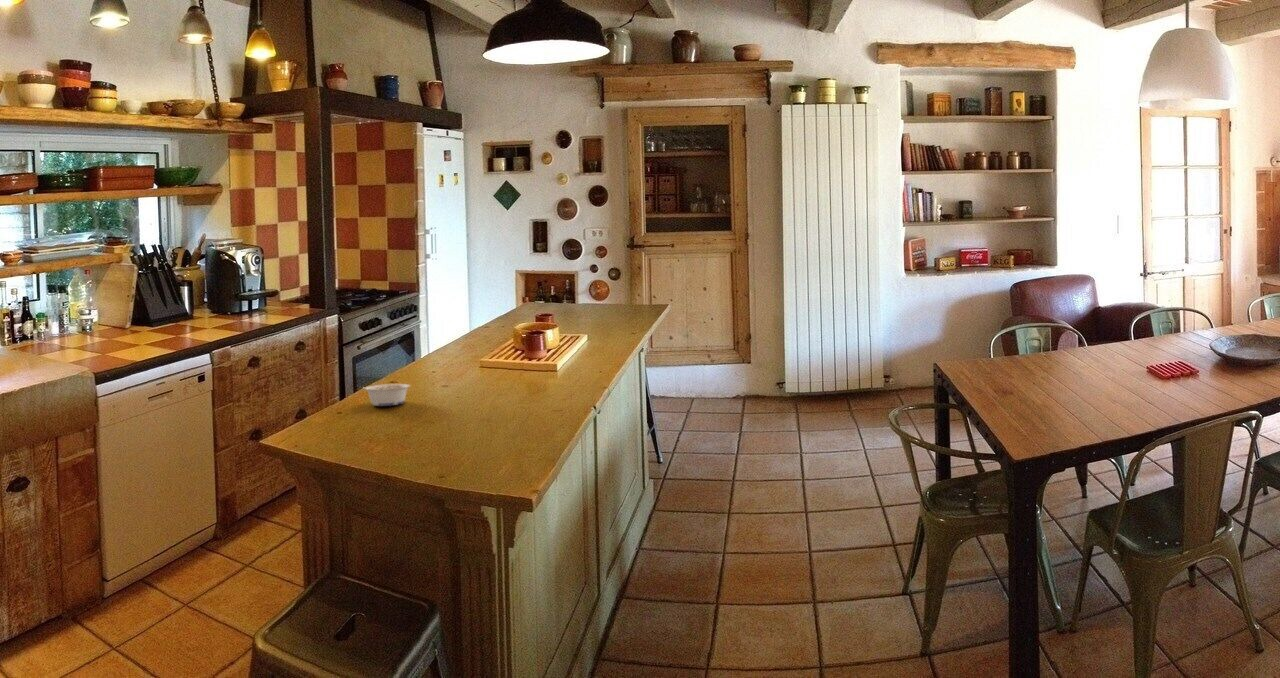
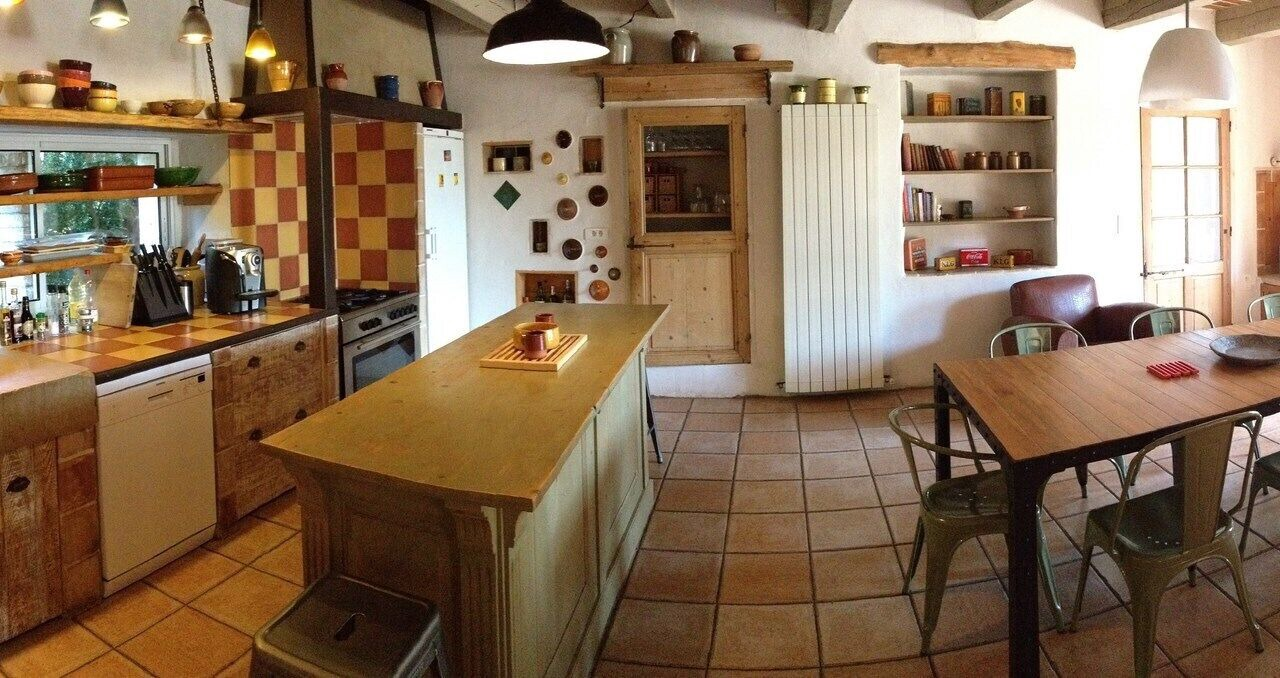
- legume [357,383,411,407]
